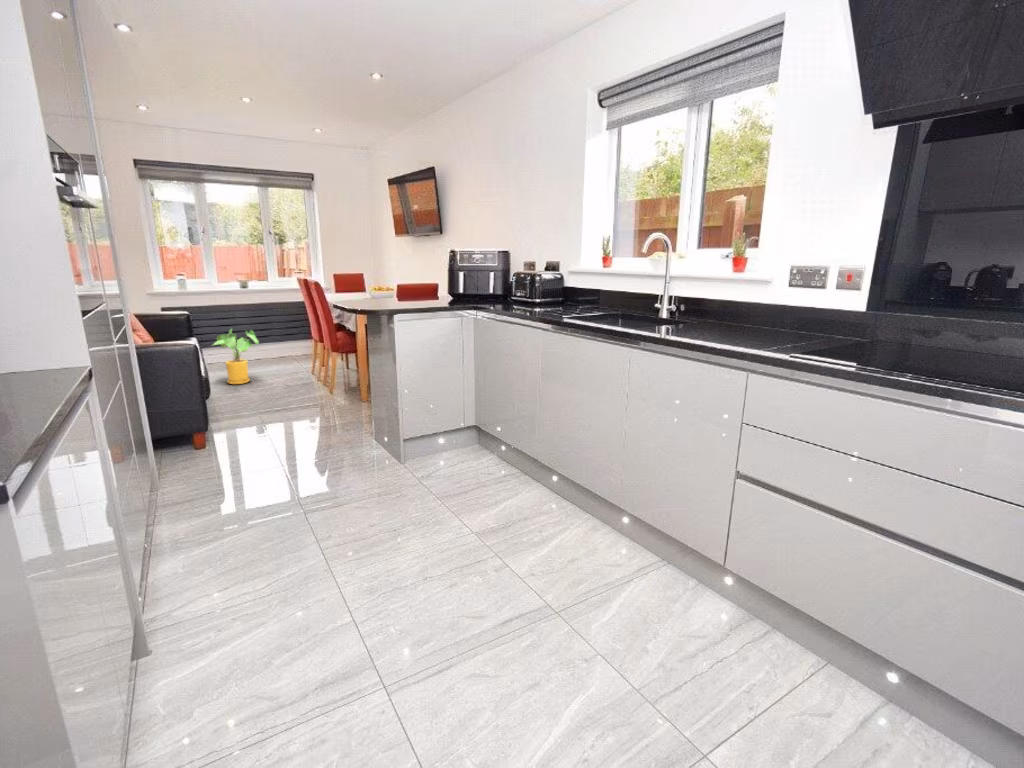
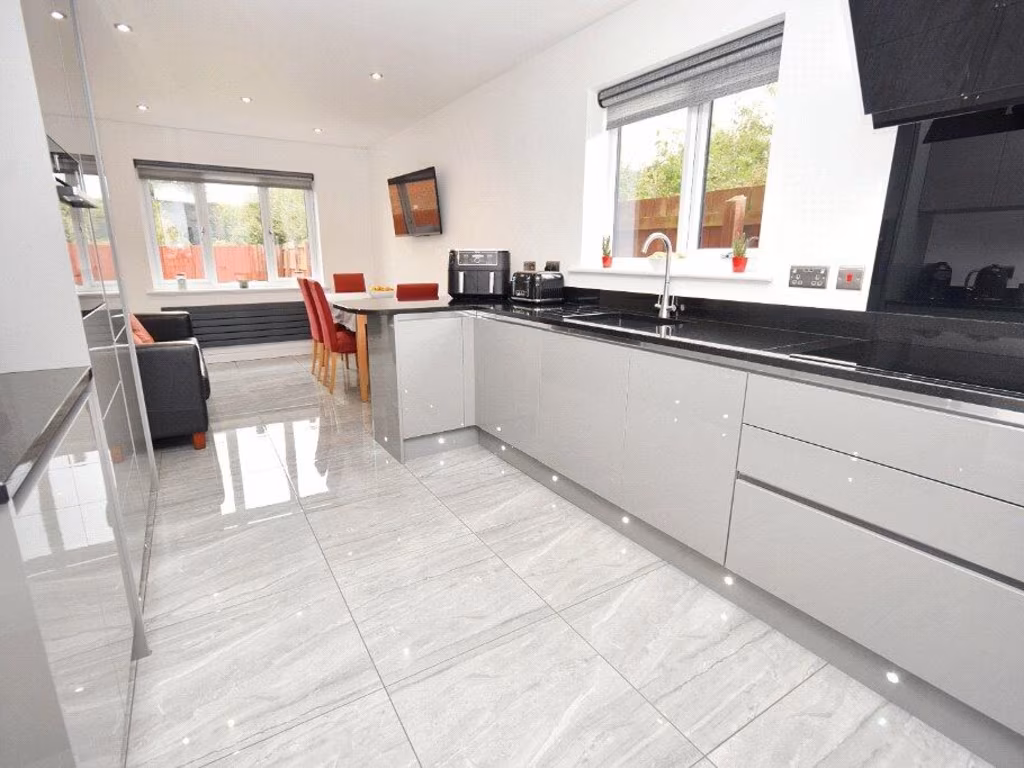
- house plant [212,327,260,385]
